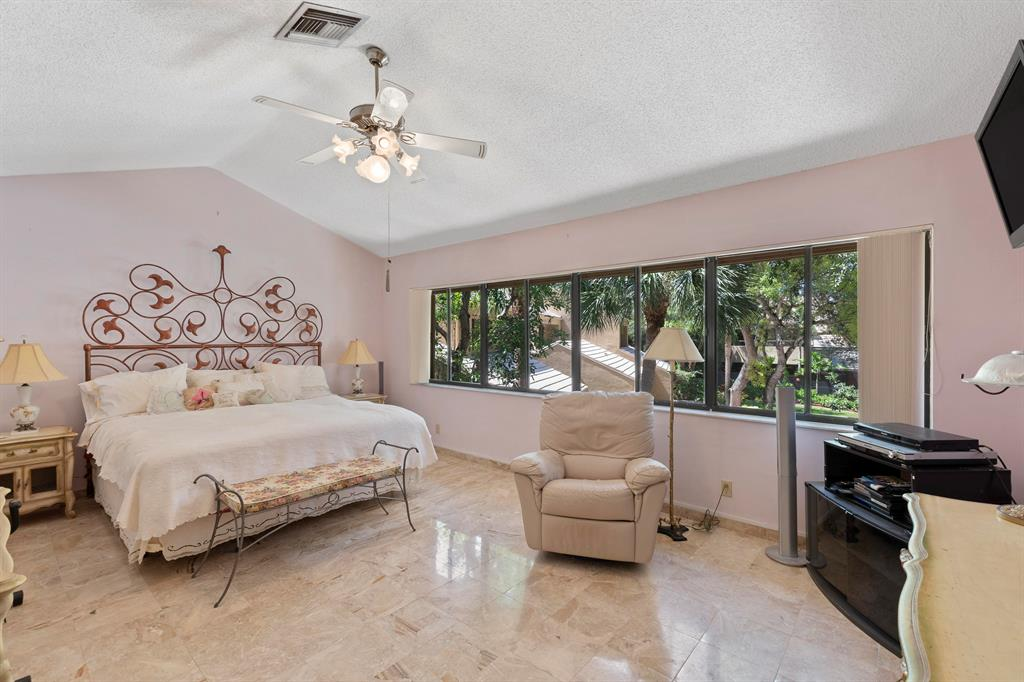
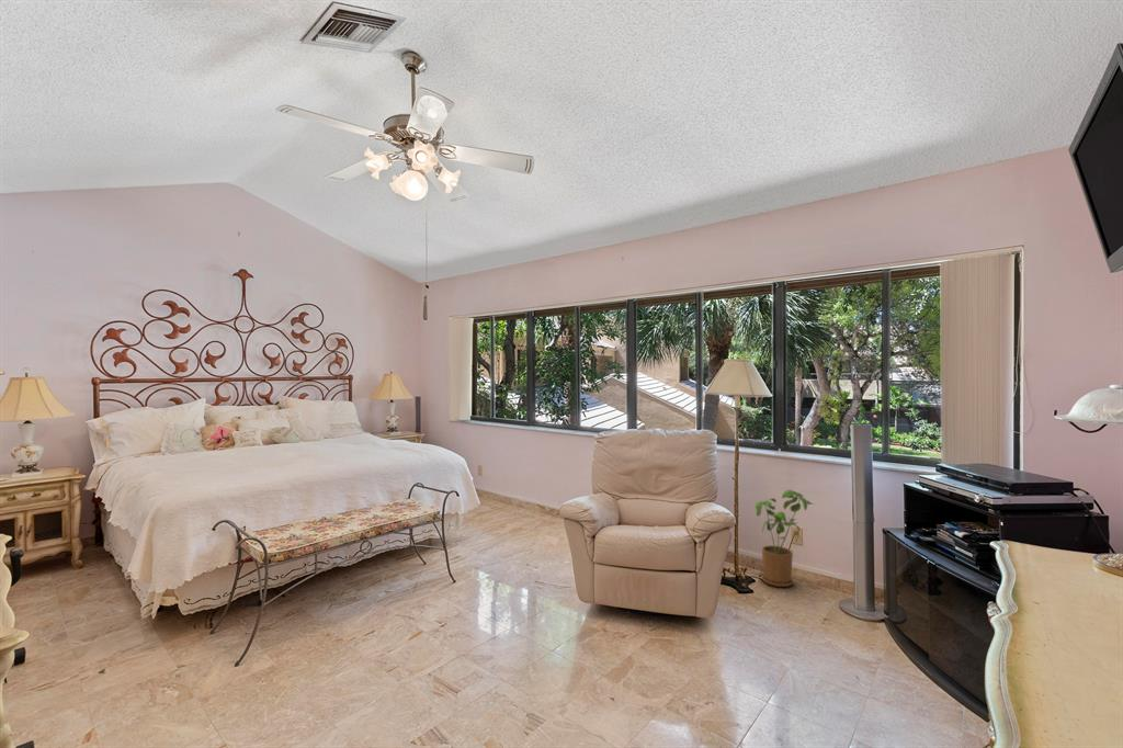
+ house plant [755,489,815,588]
